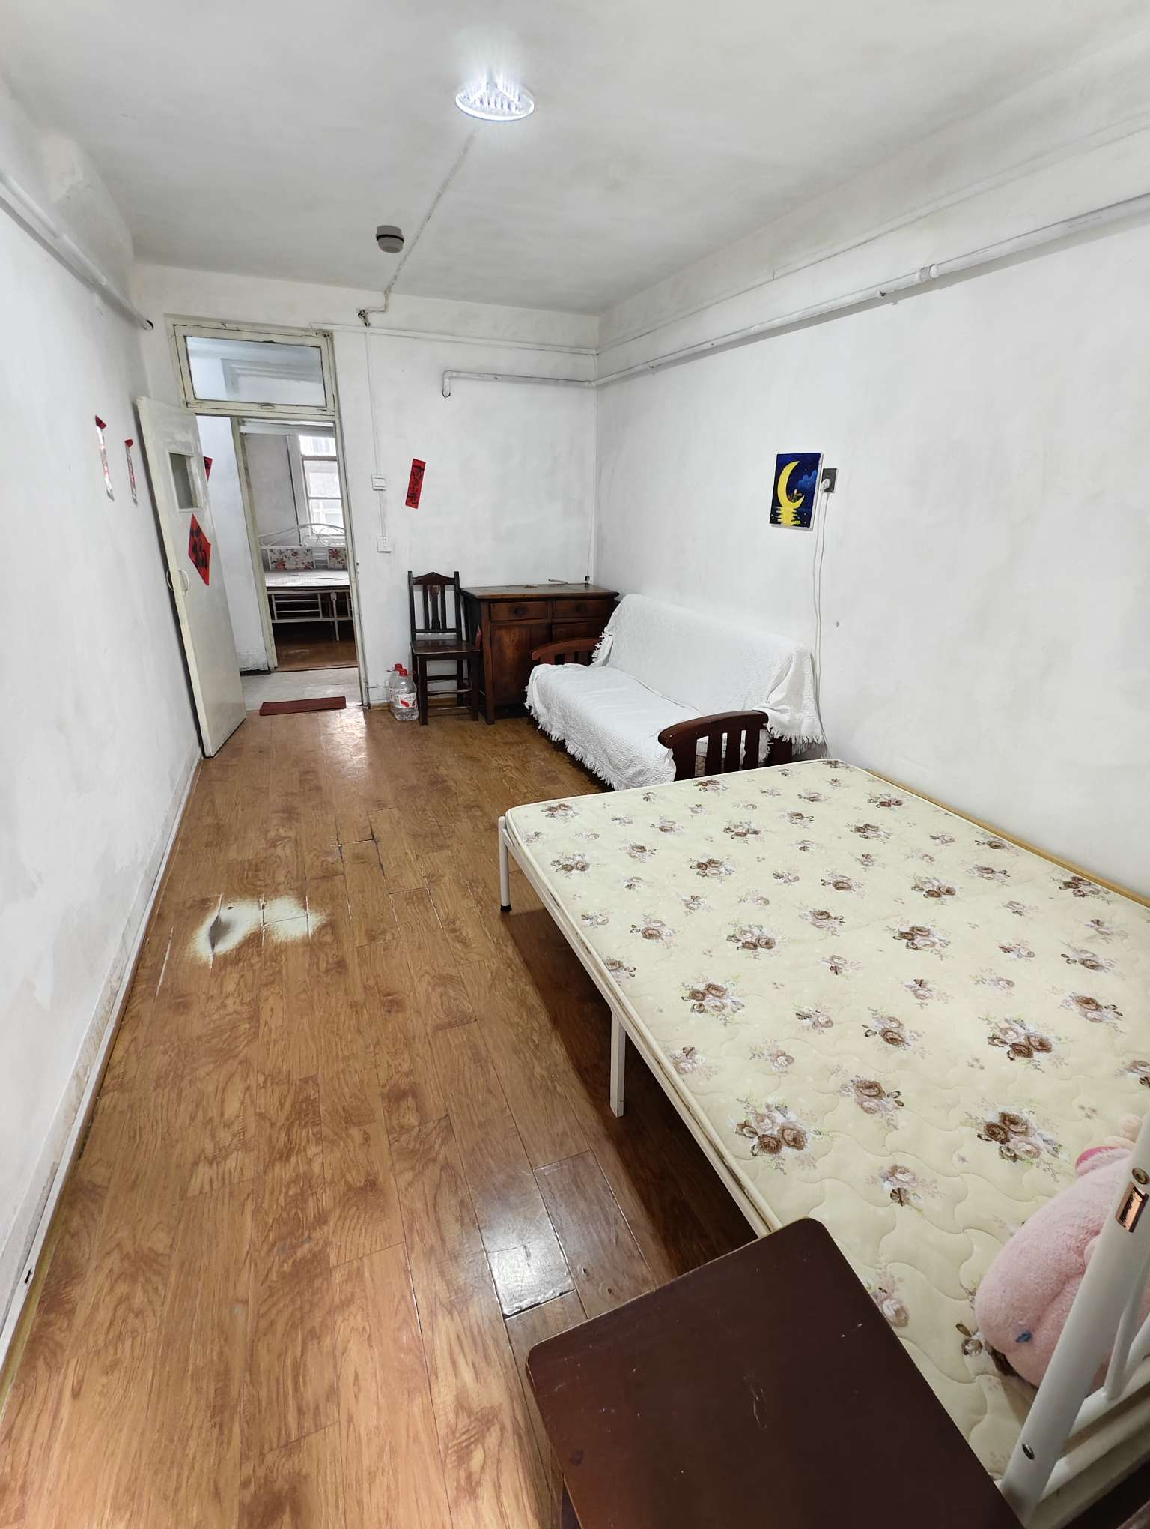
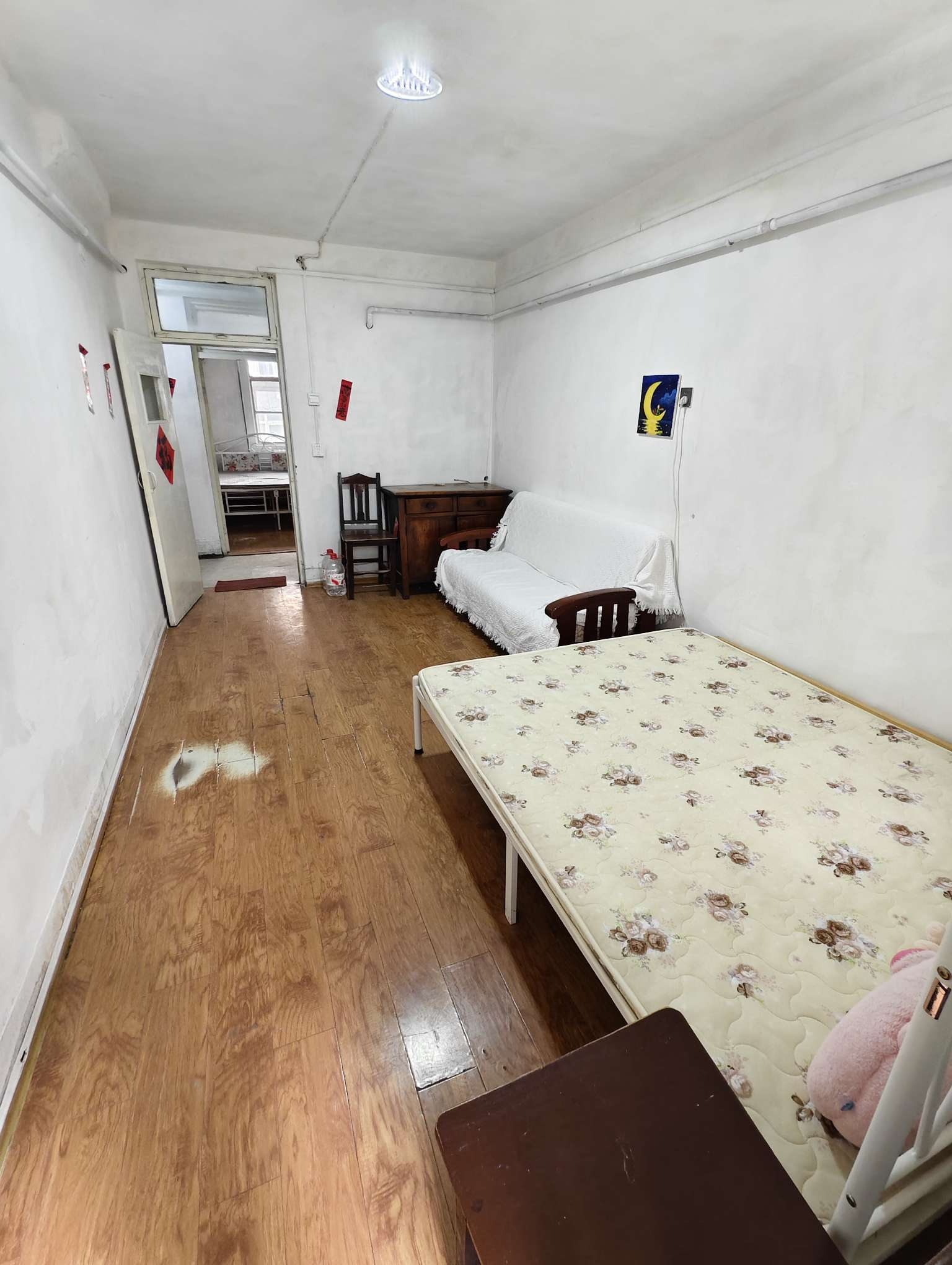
- smoke detector [376,224,405,254]
